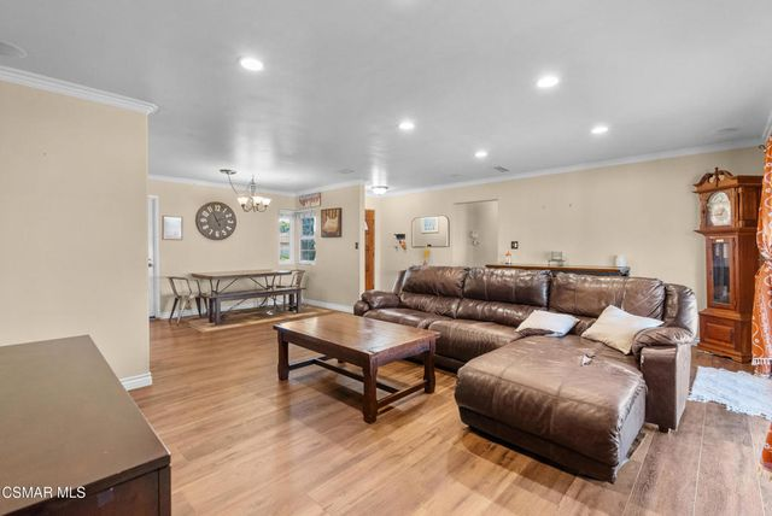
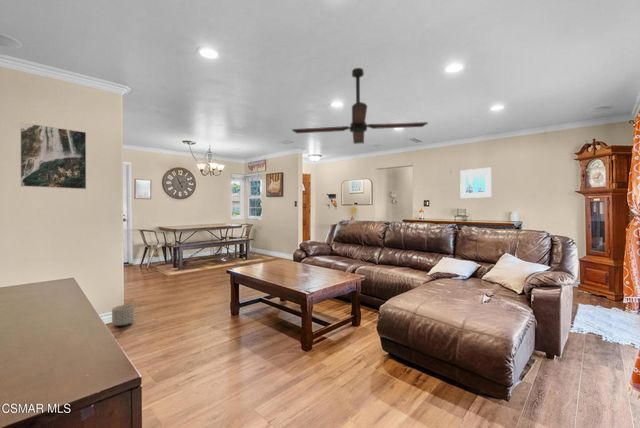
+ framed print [459,167,492,199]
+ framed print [19,122,87,190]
+ ceiling fan [291,67,429,145]
+ planter [111,304,135,327]
